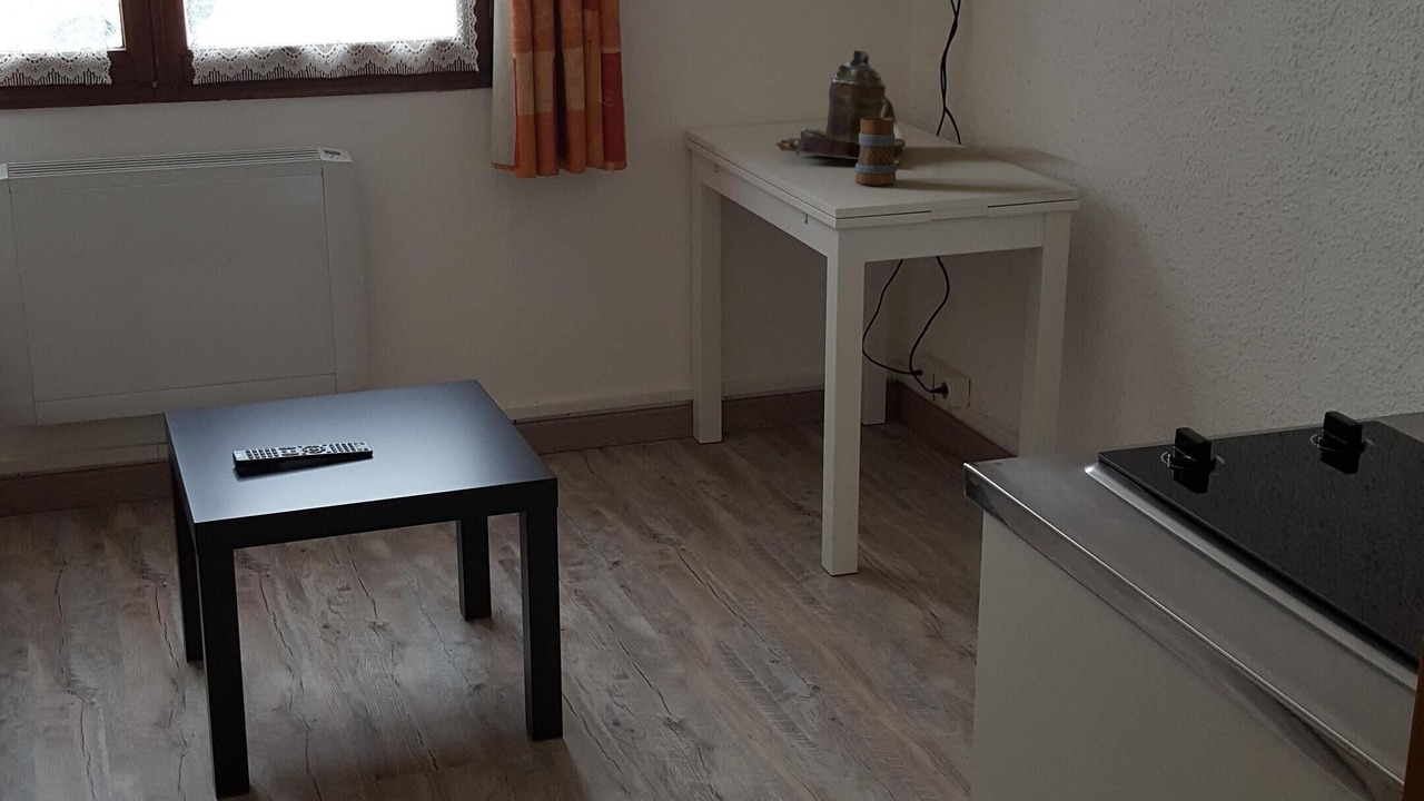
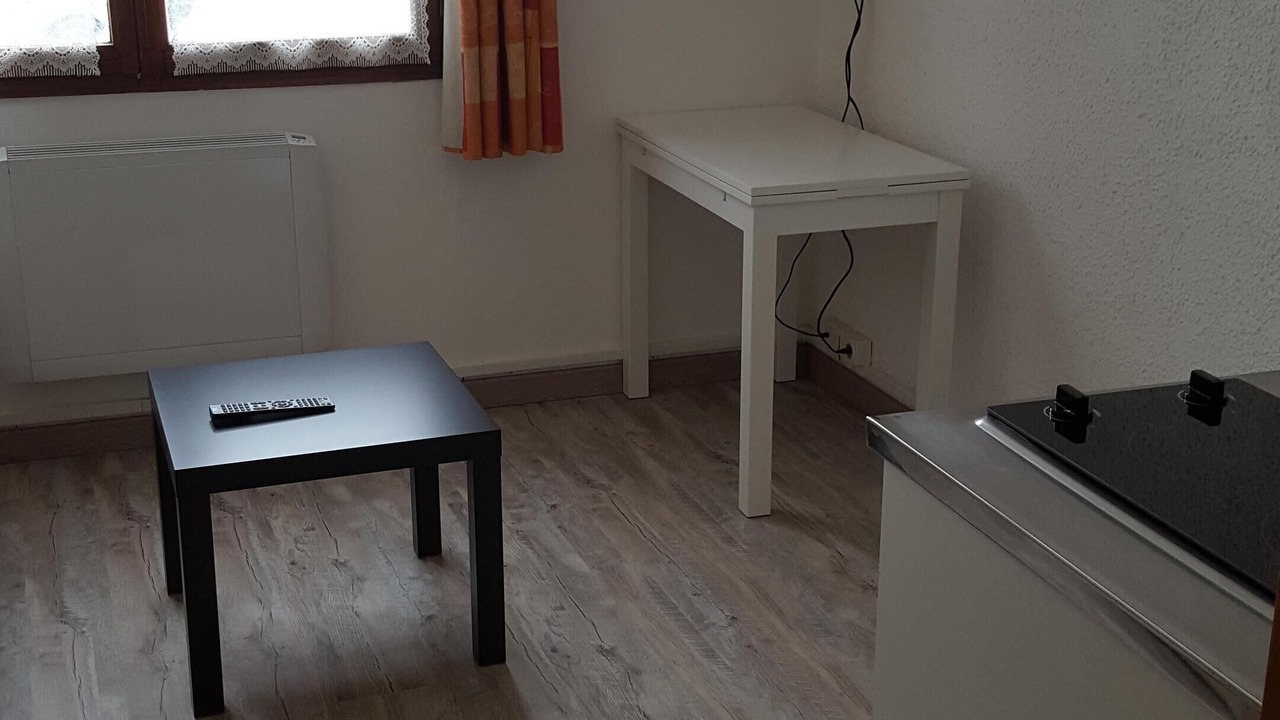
- teapot [774,49,908,165]
- mug [854,116,898,186]
